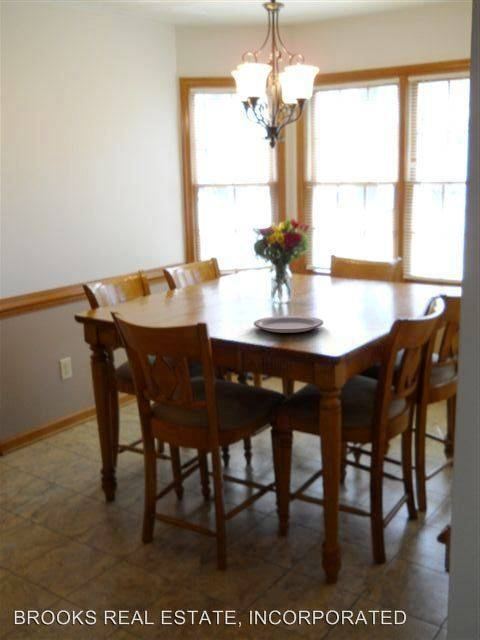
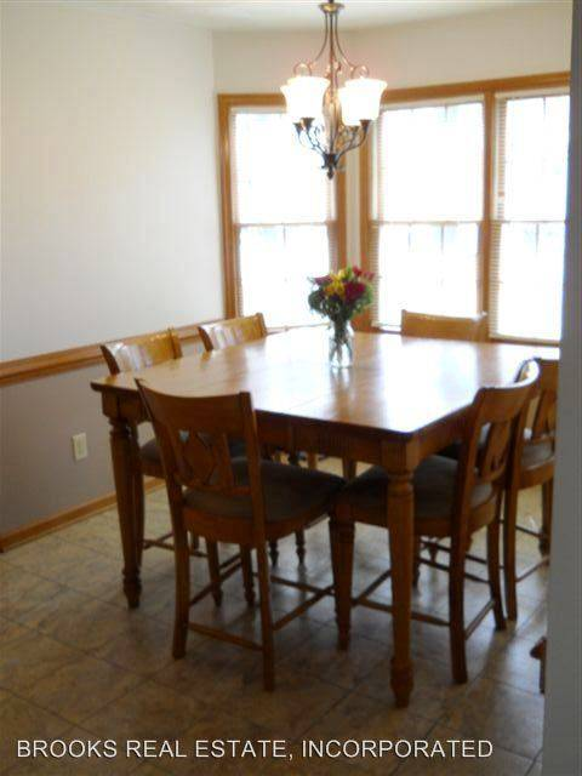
- plate [253,315,324,334]
